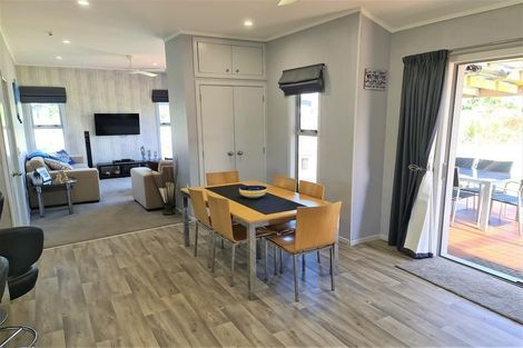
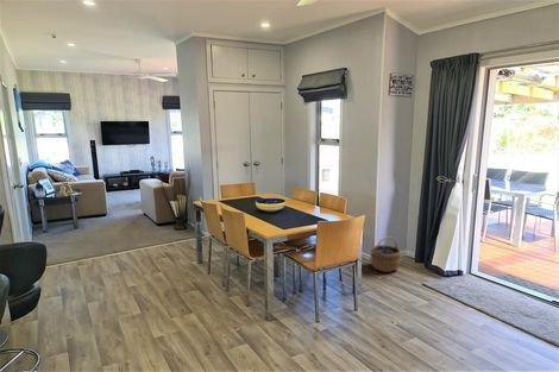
+ wicker basket [369,235,402,273]
